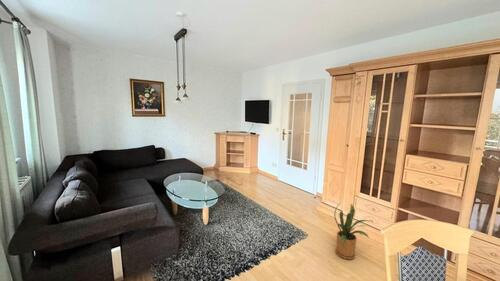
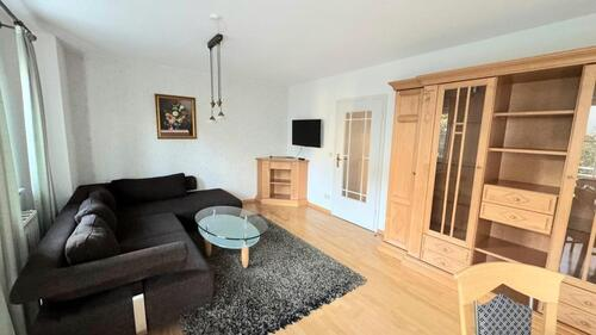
- house plant [333,202,370,260]
